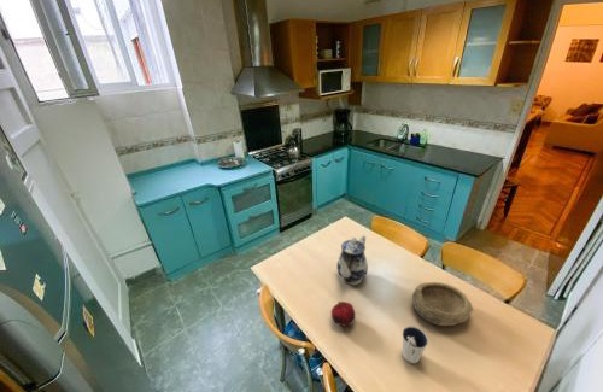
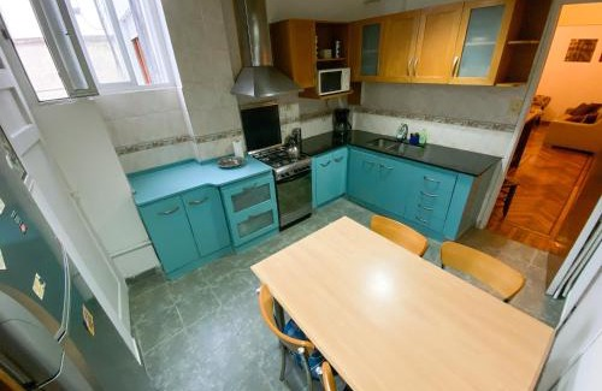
- dixie cup [402,326,429,364]
- teapot [335,234,369,286]
- bowl [411,281,474,327]
- fruit [330,300,356,328]
